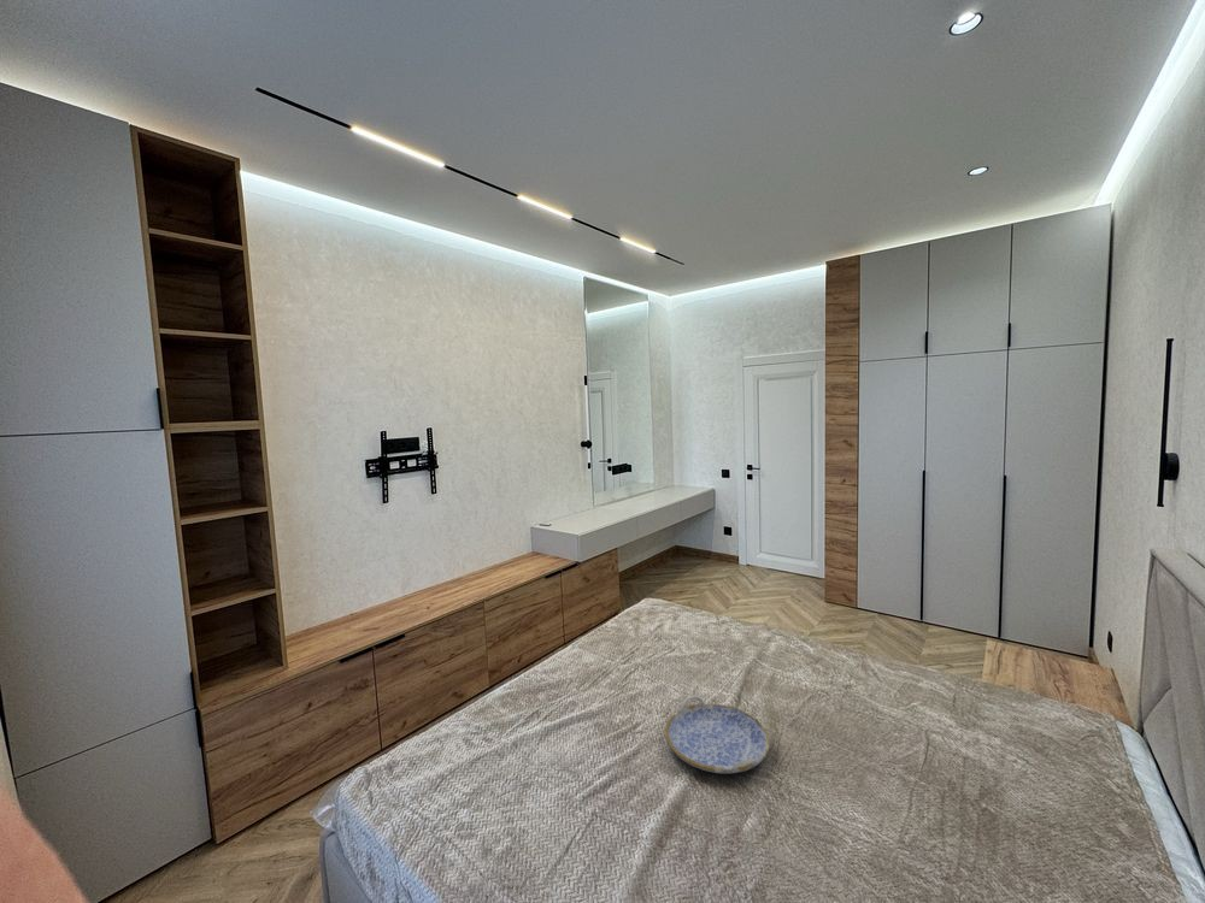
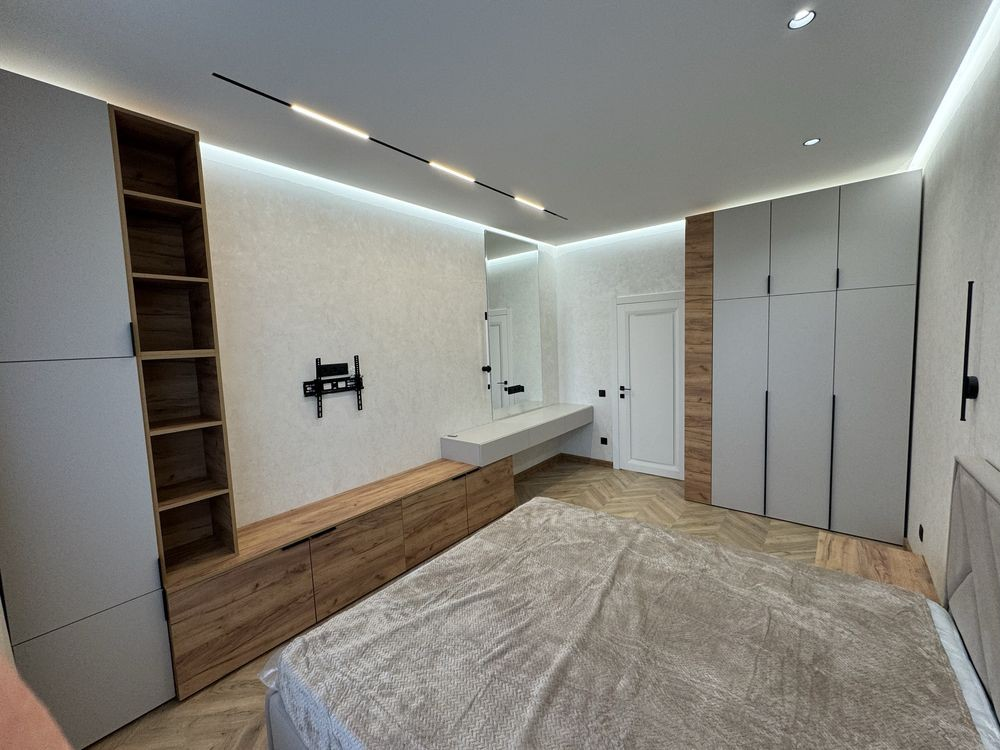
- serving tray [664,695,771,774]
